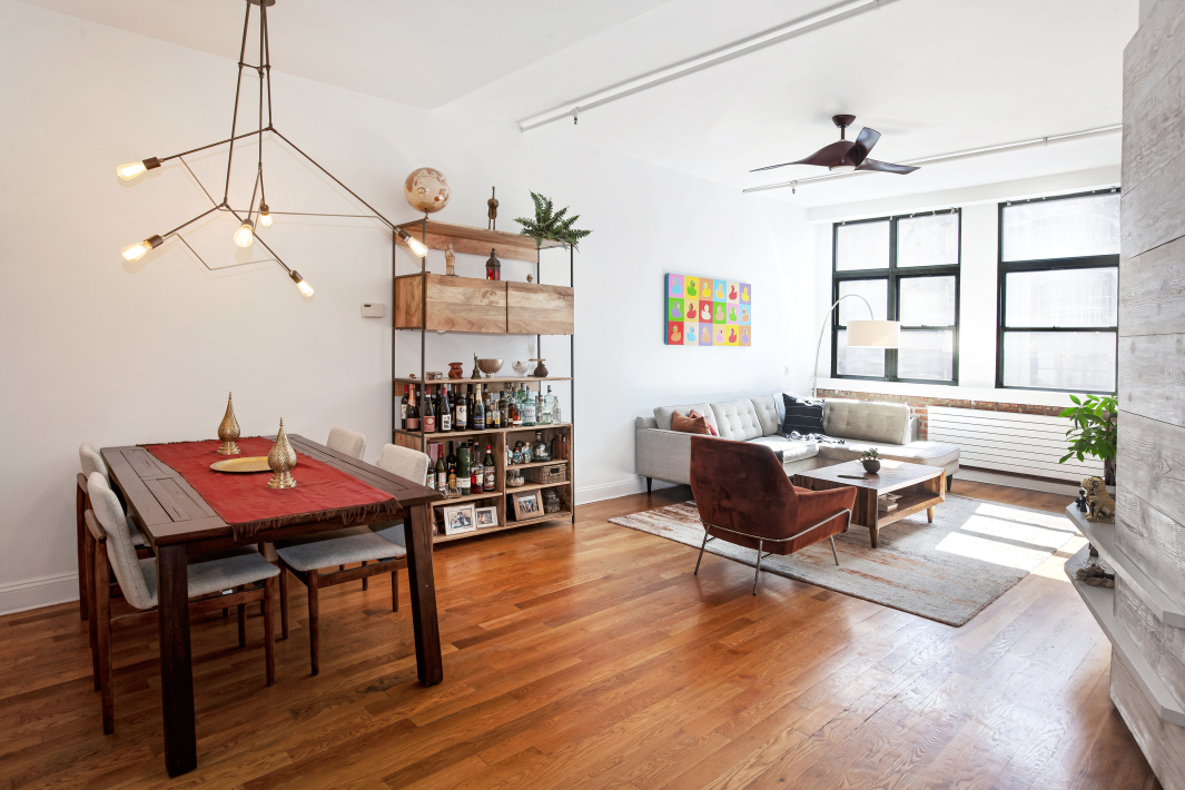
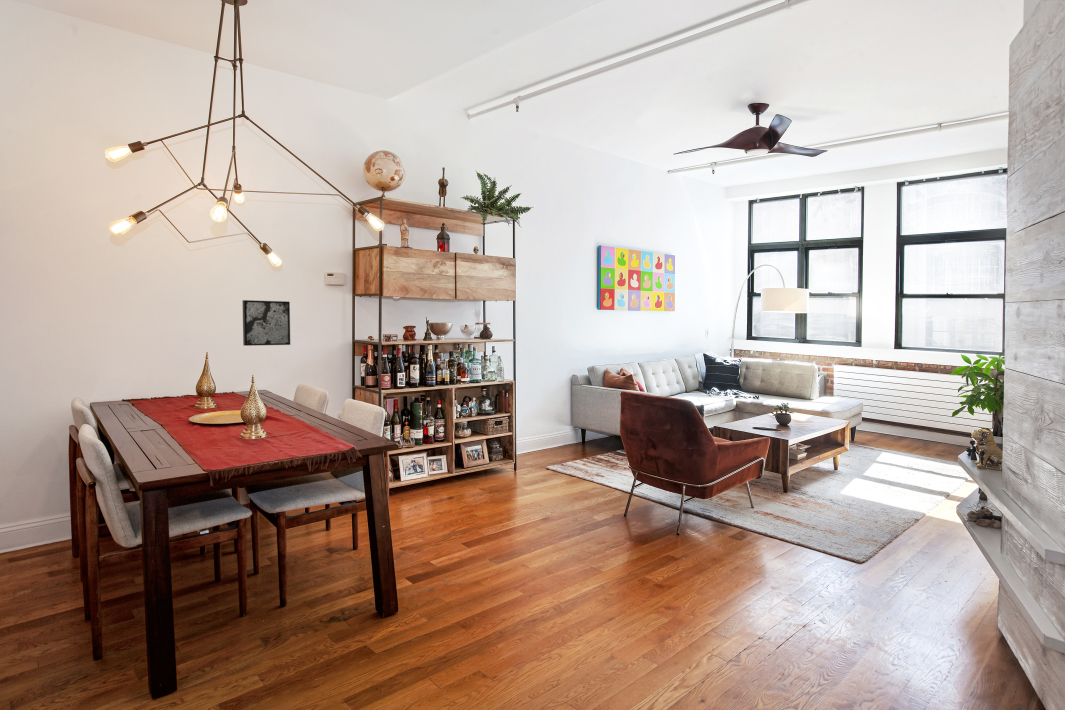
+ wall art [241,299,291,347]
